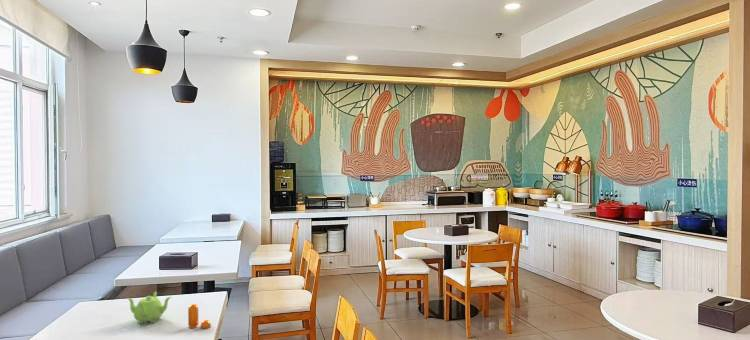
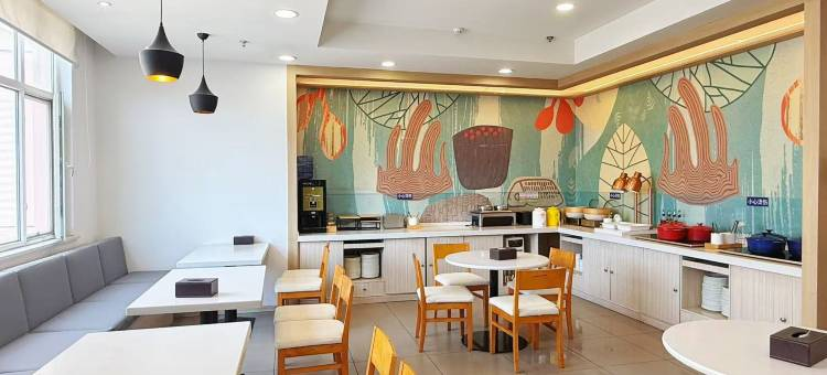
- teapot [126,291,172,325]
- pepper shaker [187,303,212,330]
